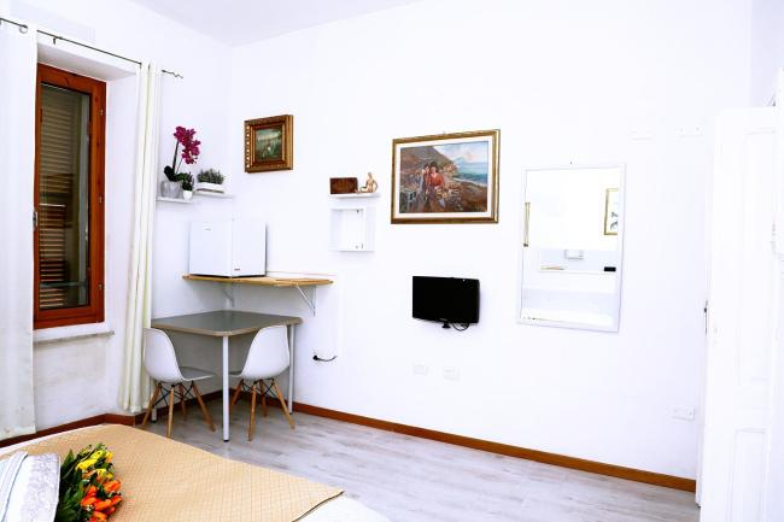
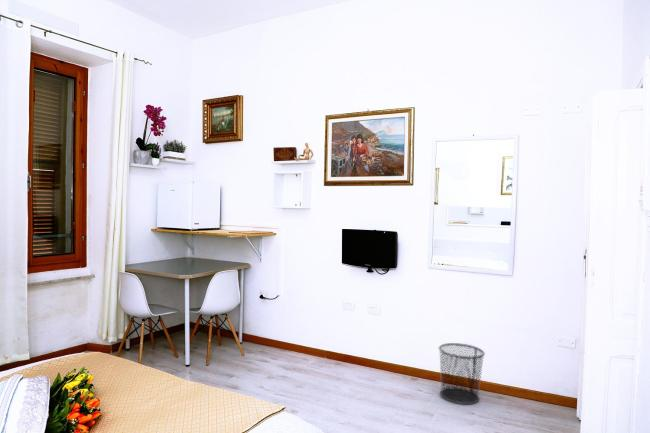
+ waste bin [438,342,486,405]
